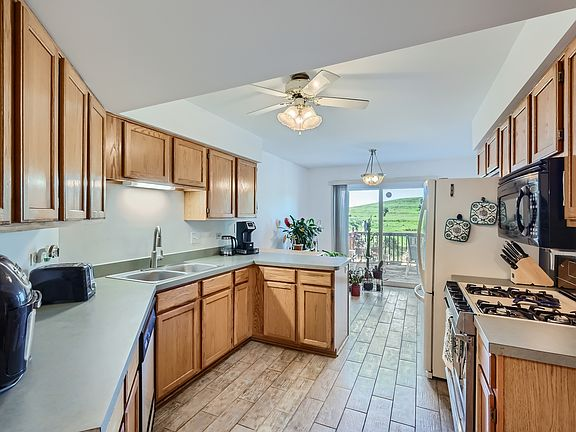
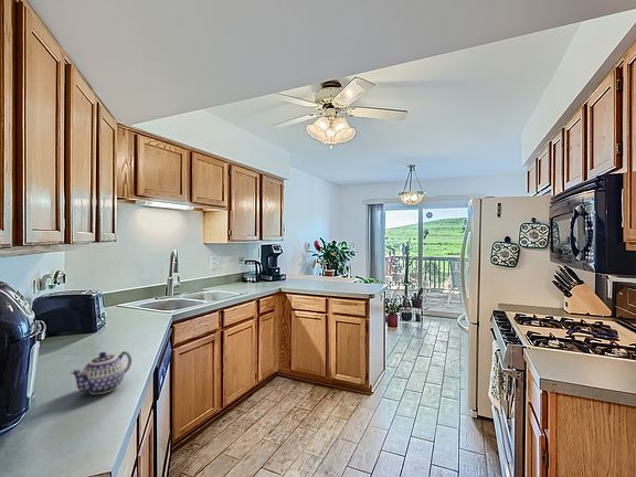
+ teapot [70,350,132,395]
